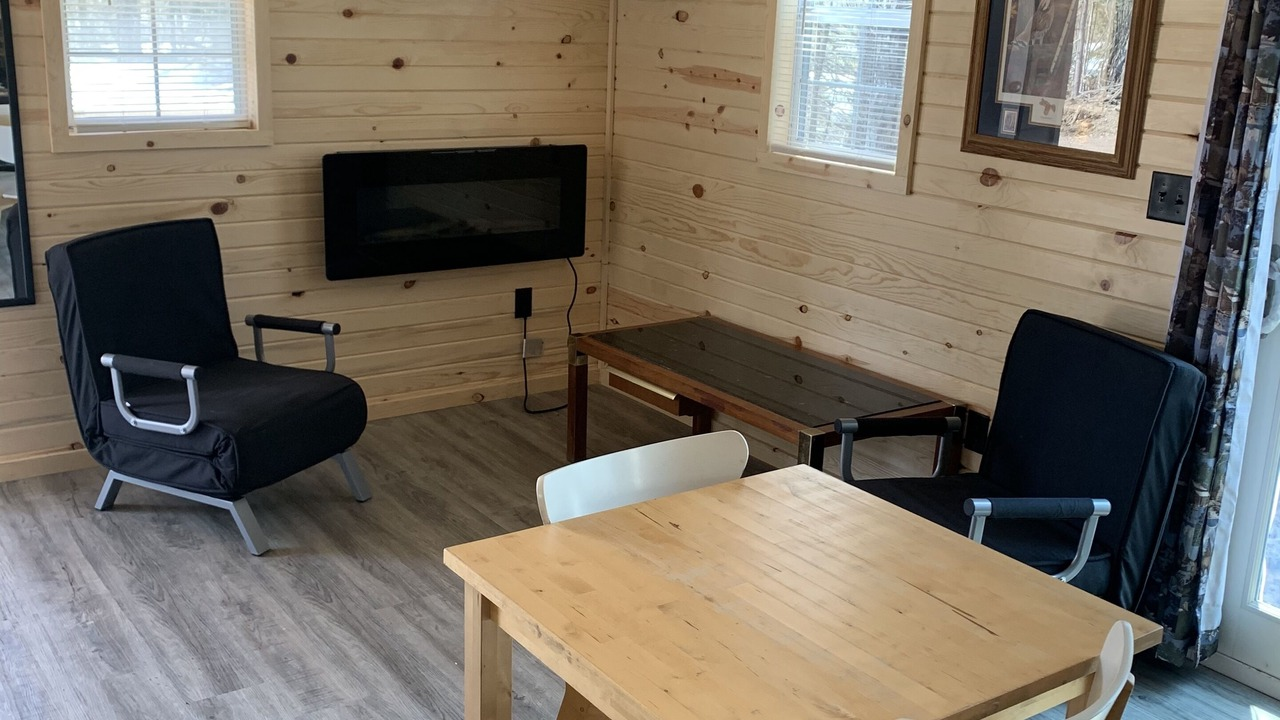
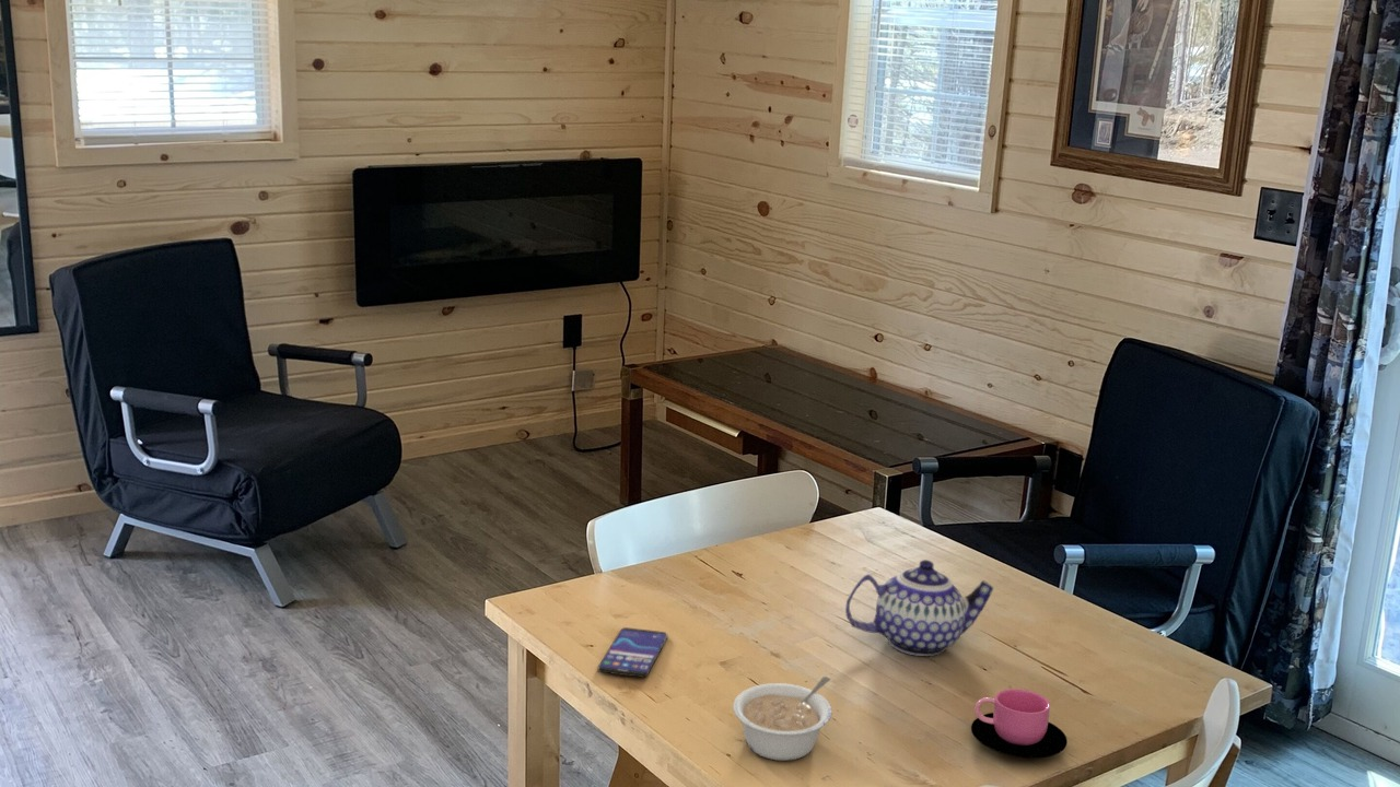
+ legume [732,676,832,762]
+ cup [970,688,1069,760]
+ teapot [844,559,994,657]
+ smartphone [596,626,668,679]
